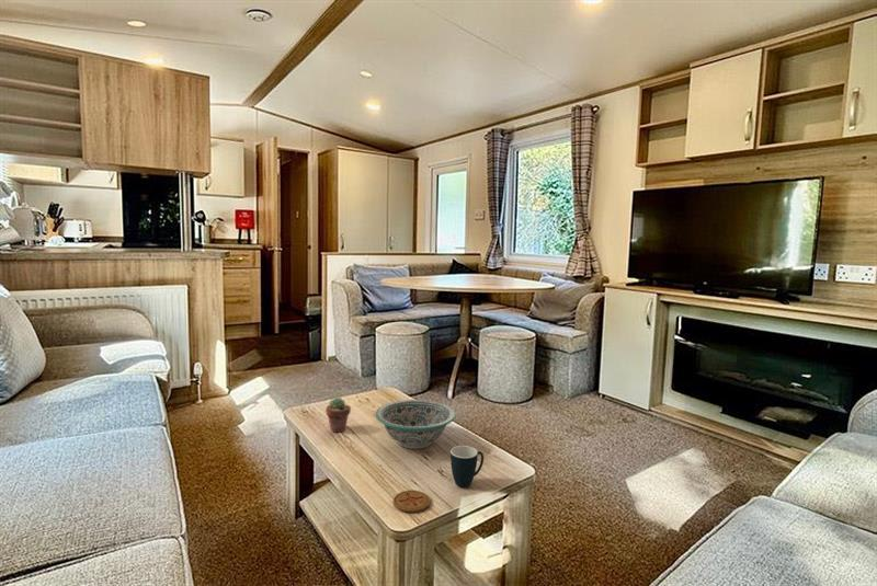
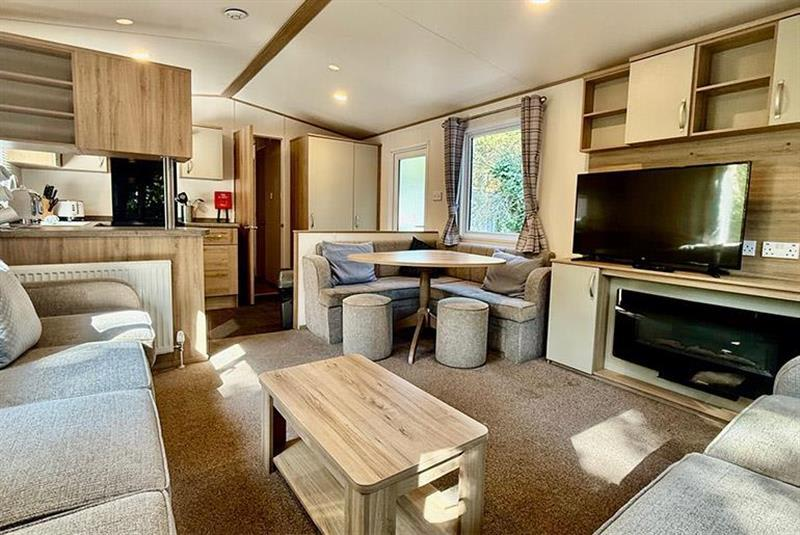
- potted succulent [324,397,352,433]
- coaster [392,490,431,513]
- mug [449,445,485,489]
- decorative bowl [374,399,456,450]
